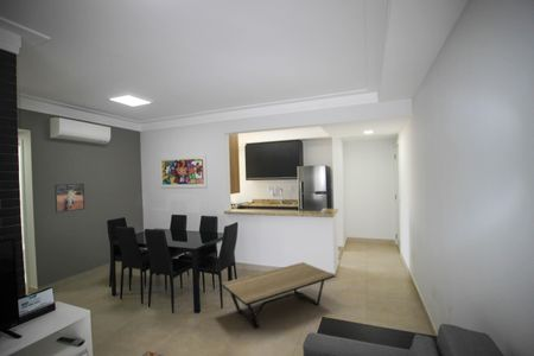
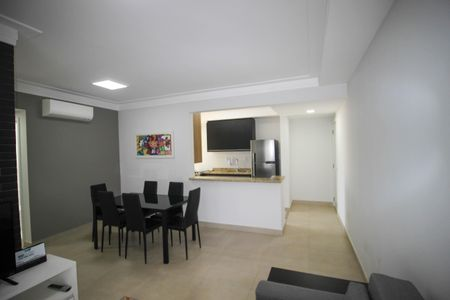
- coffee table [221,261,337,330]
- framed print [53,183,85,214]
